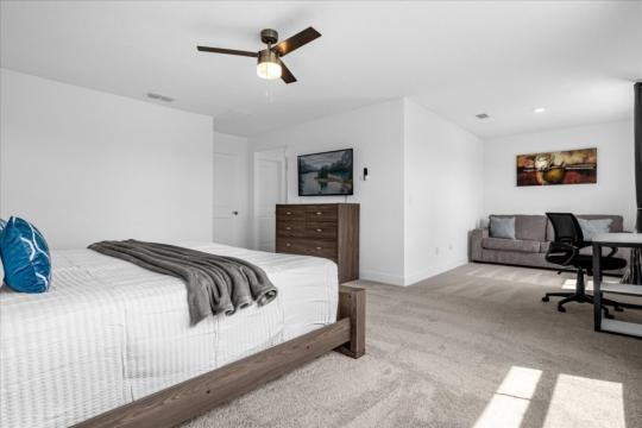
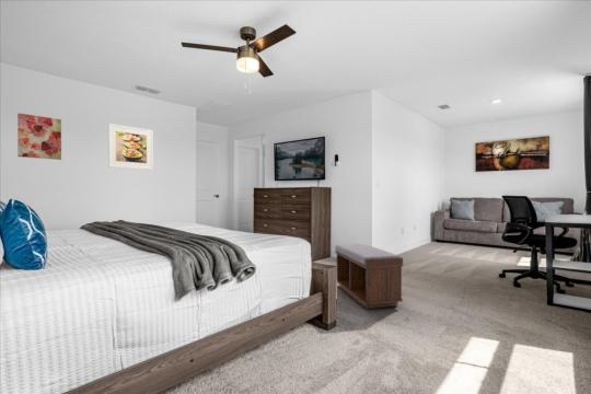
+ bench [334,243,404,310]
+ wall art [16,112,62,161]
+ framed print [107,123,154,171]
